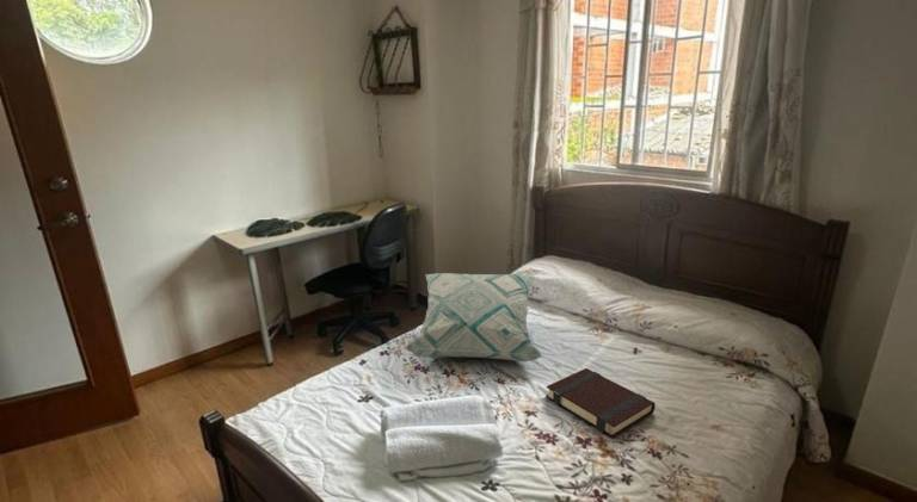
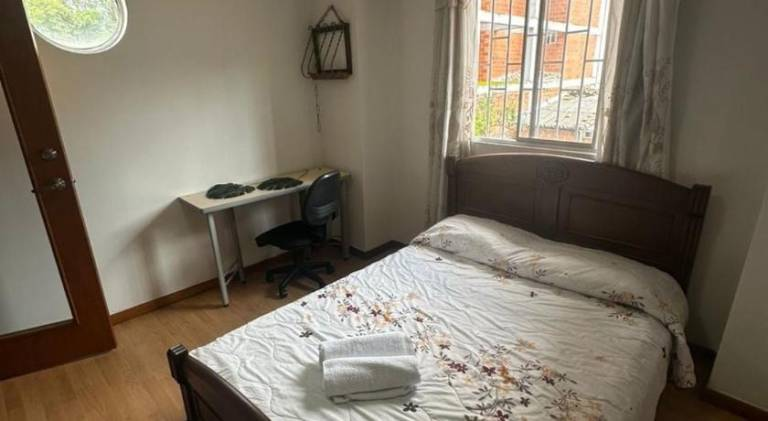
- book [544,367,657,439]
- decorative pillow [402,272,544,362]
